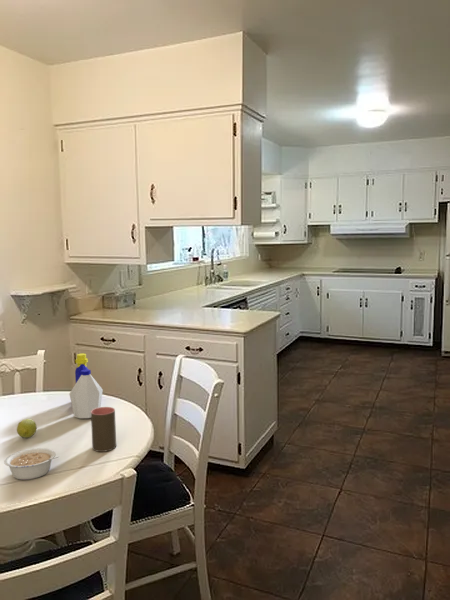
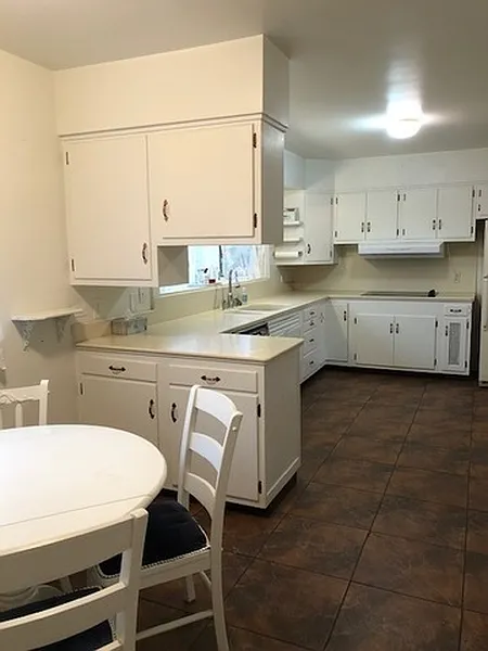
- legume [3,447,59,481]
- fruit [16,418,37,439]
- bottle [69,353,104,419]
- cup [90,406,117,453]
